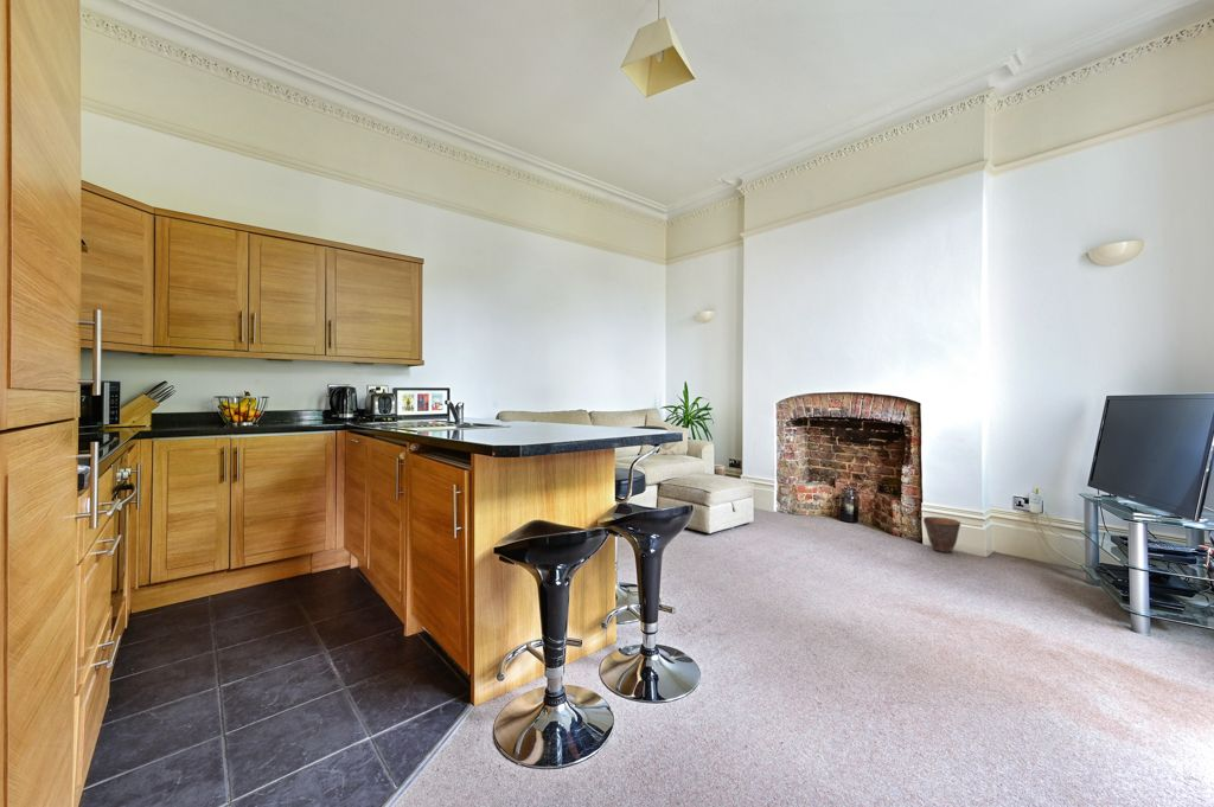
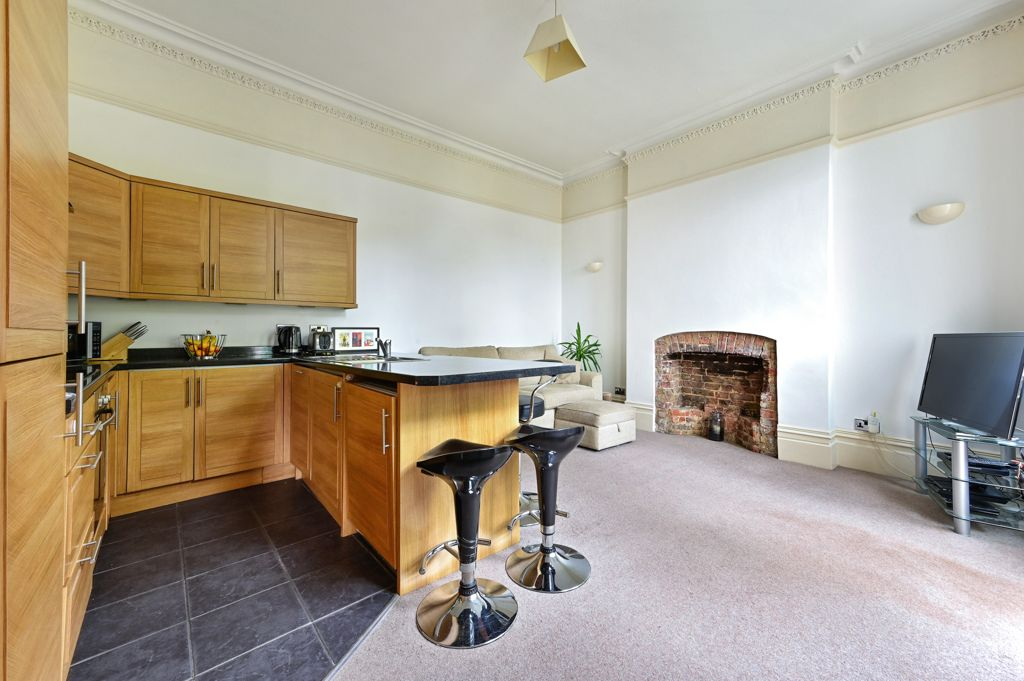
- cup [922,515,961,553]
